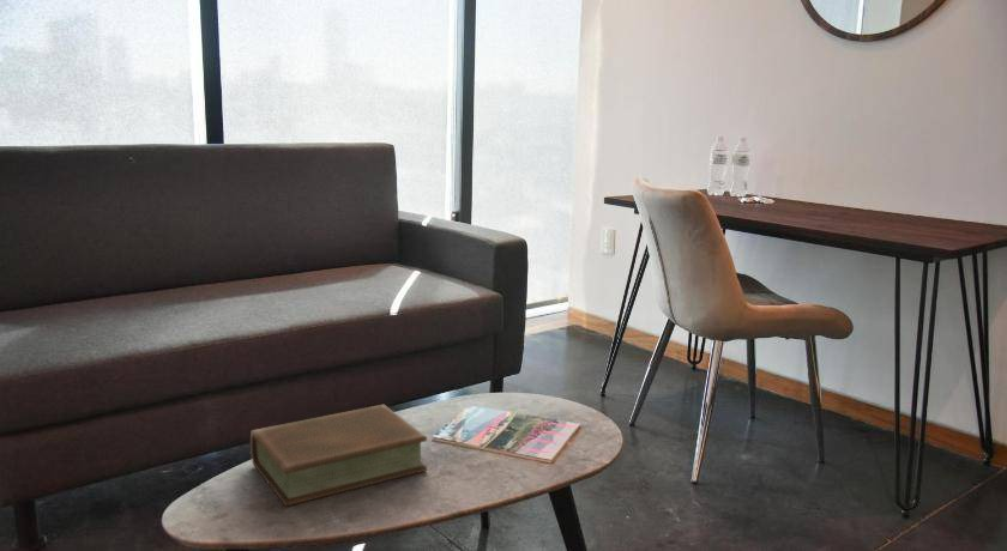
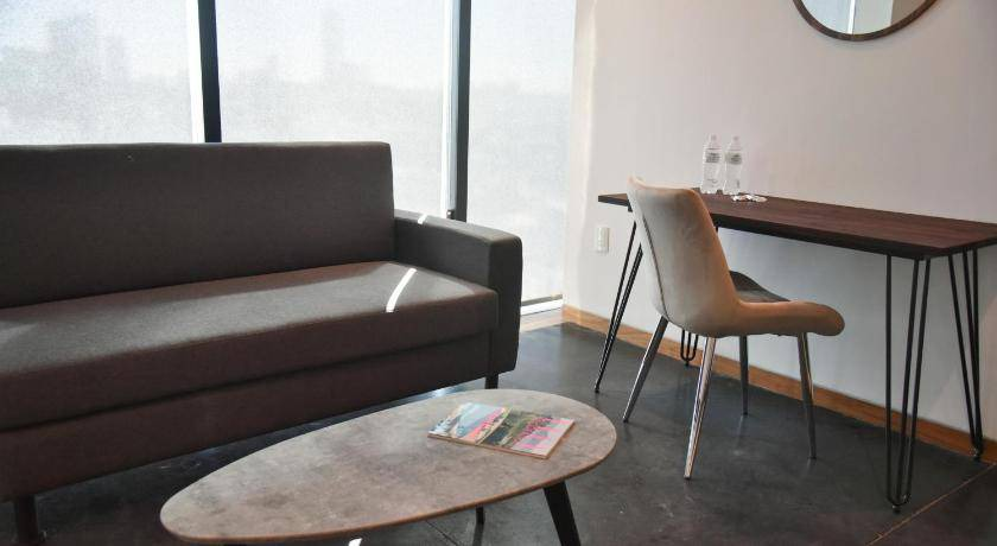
- book [249,404,428,508]
